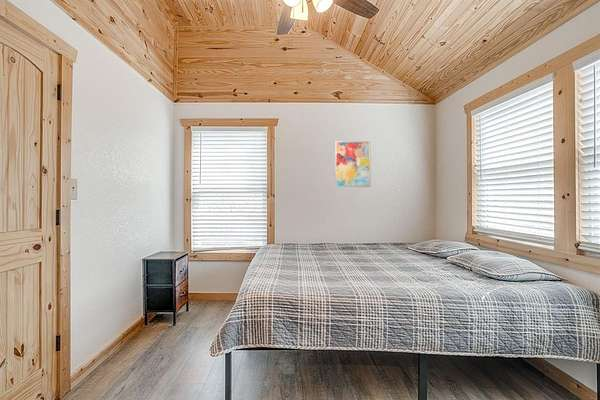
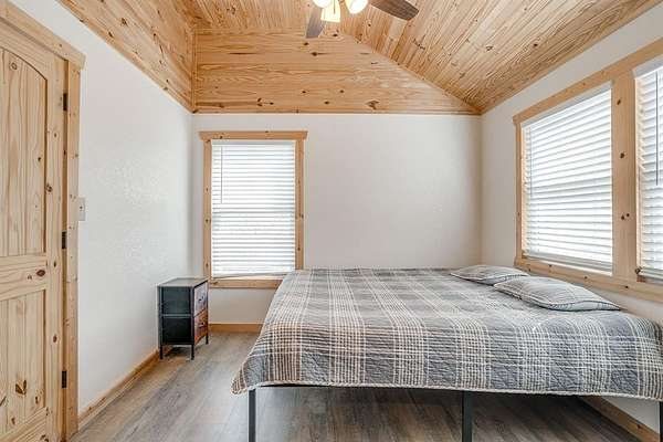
- wall art [334,140,372,188]
